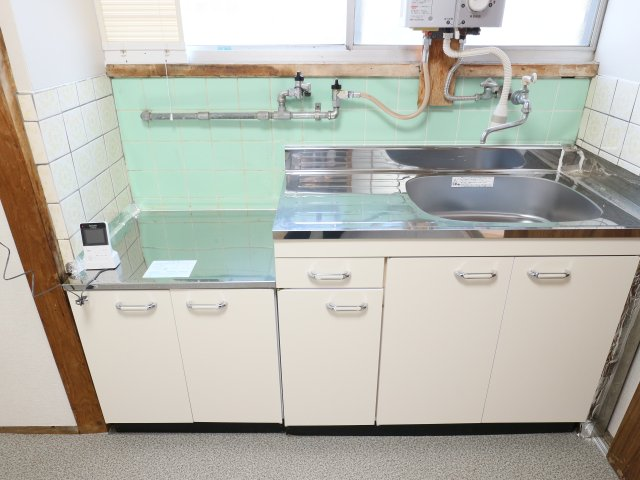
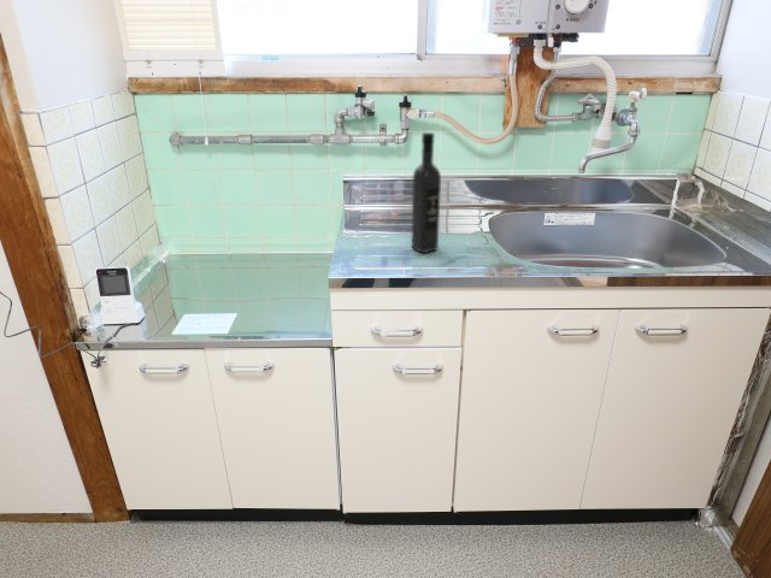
+ wine bottle [411,131,442,254]
